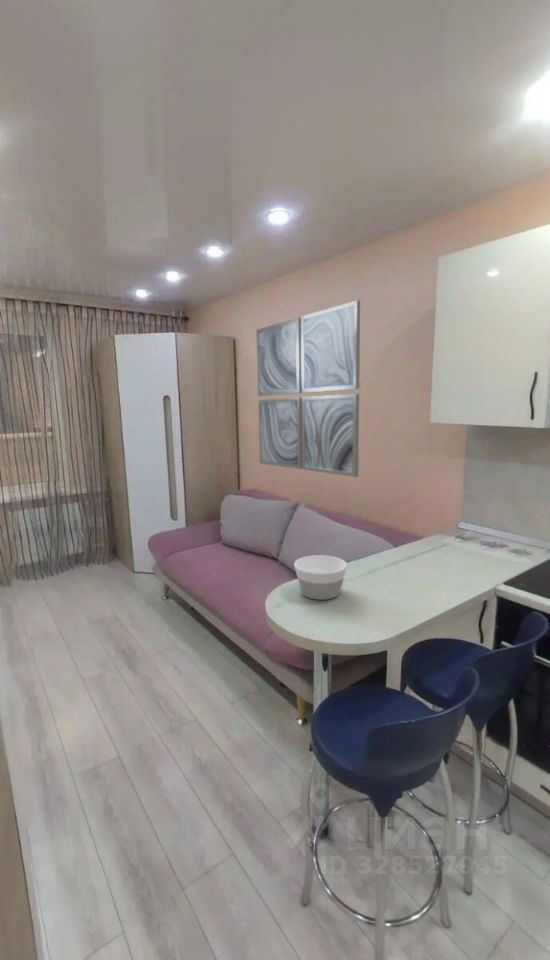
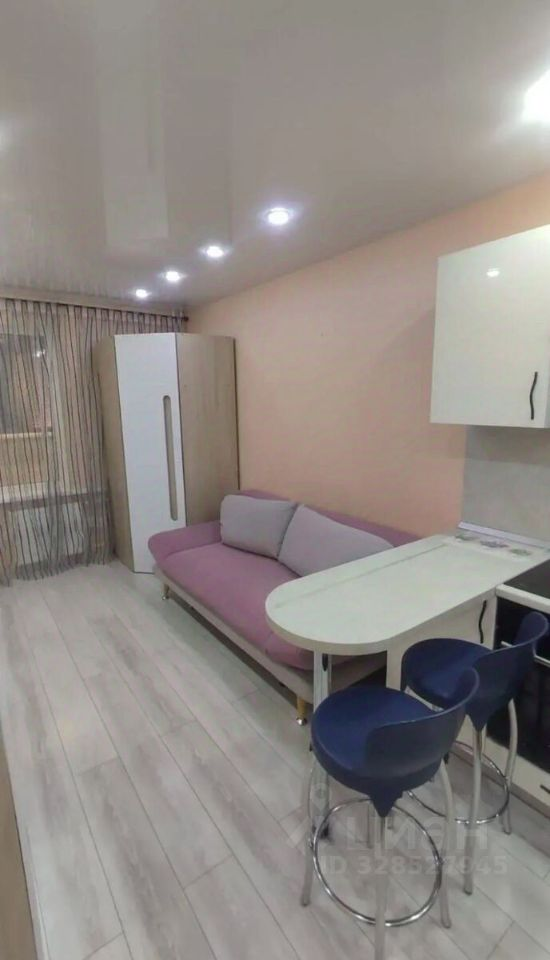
- wall art [255,299,361,478]
- bowl [293,554,348,601]
